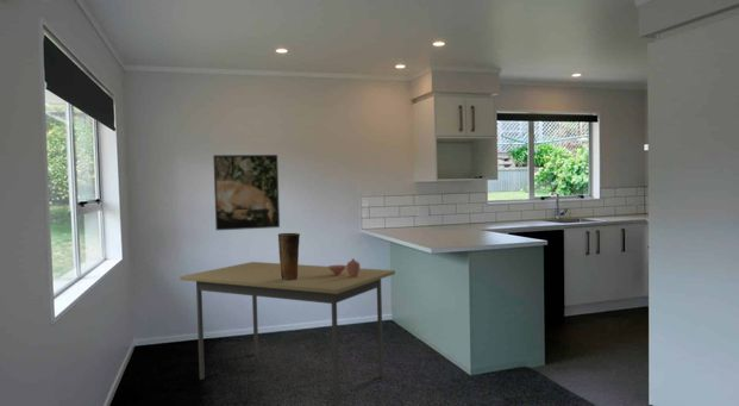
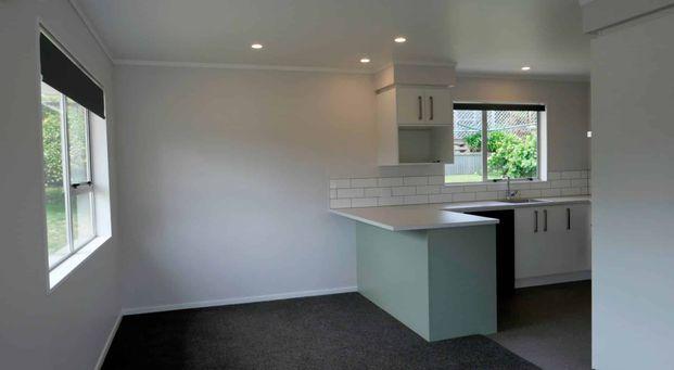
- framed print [212,154,281,231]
- vase [277,232,301,281]
- decorative bowl [326,257,361,277]
- dining table [179,261,396,406]
